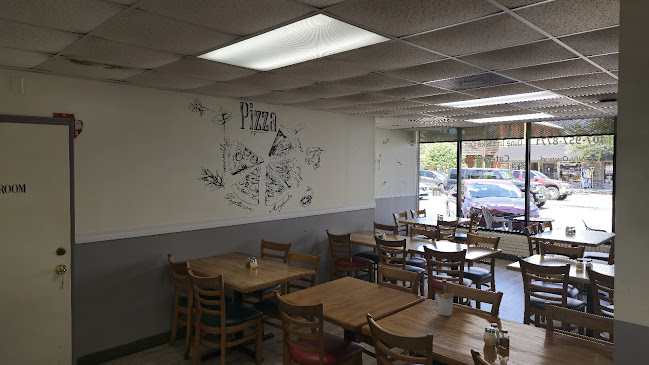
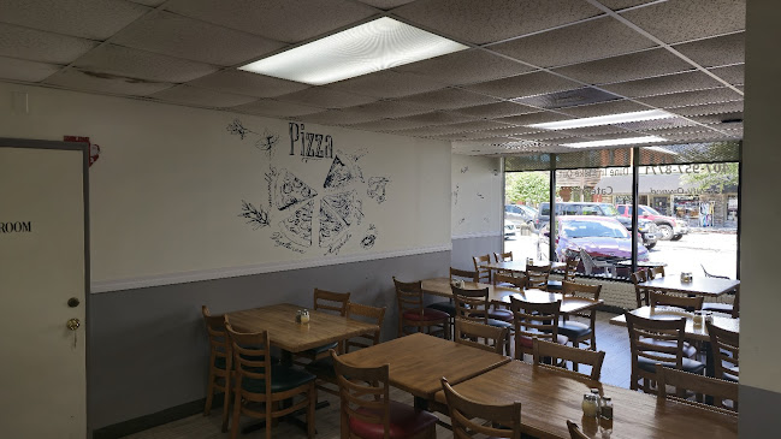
- utensil holder [435,288,456,317]
